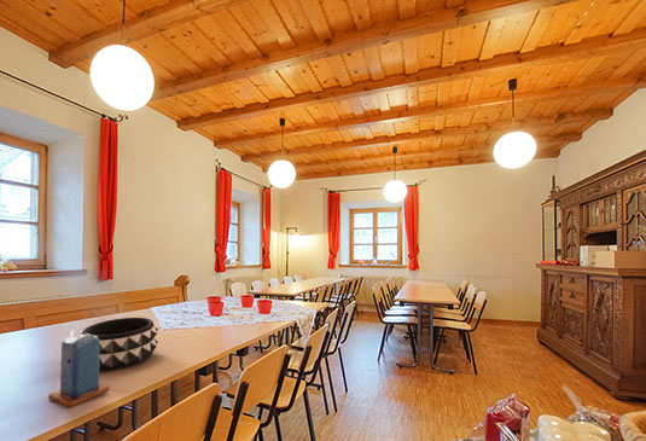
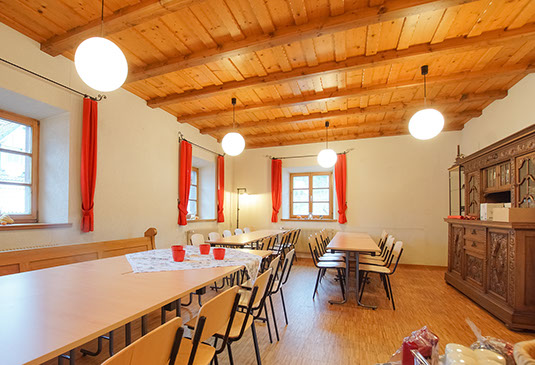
- candle [47,329,111,410]
- decorative bowl [80,317,159,372]
